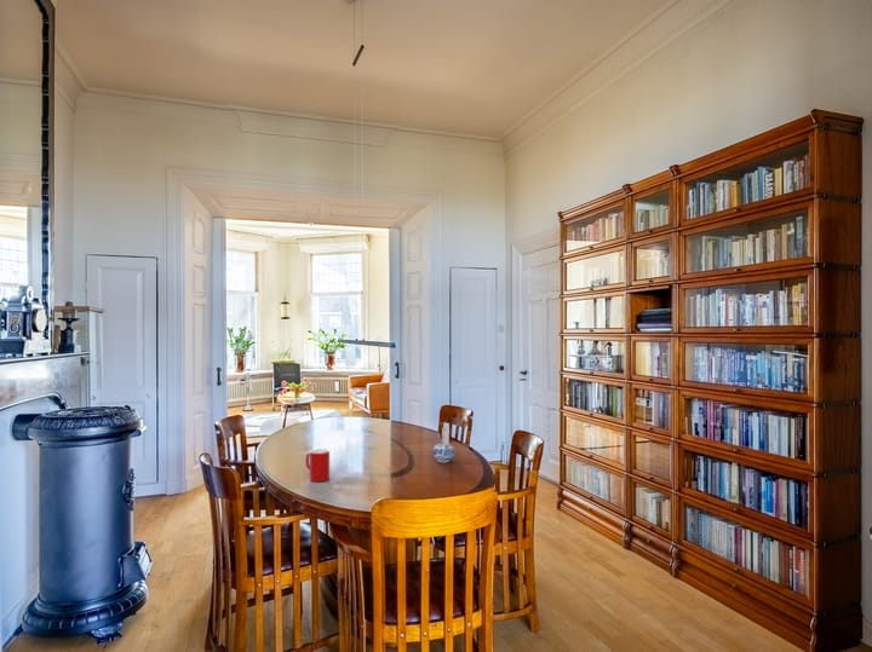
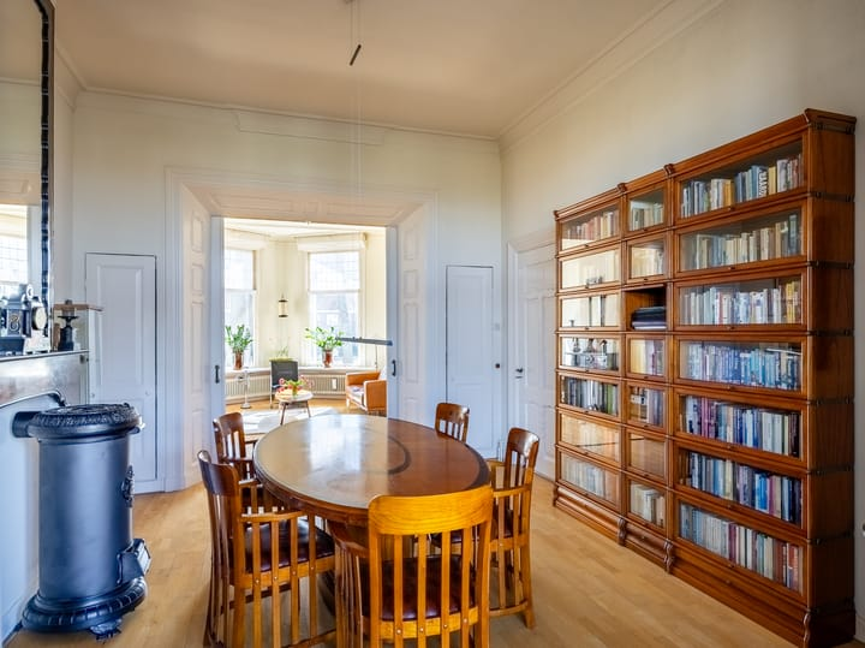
- ceramic pitcher [431,425,457,463]
- cup [305,448,331,483]
